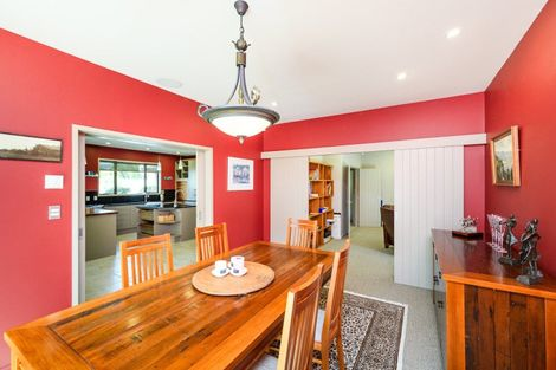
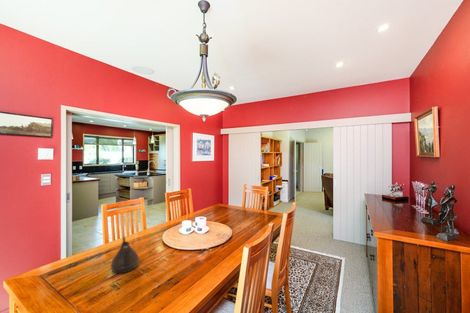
+ teapot [110,236,140,274]
